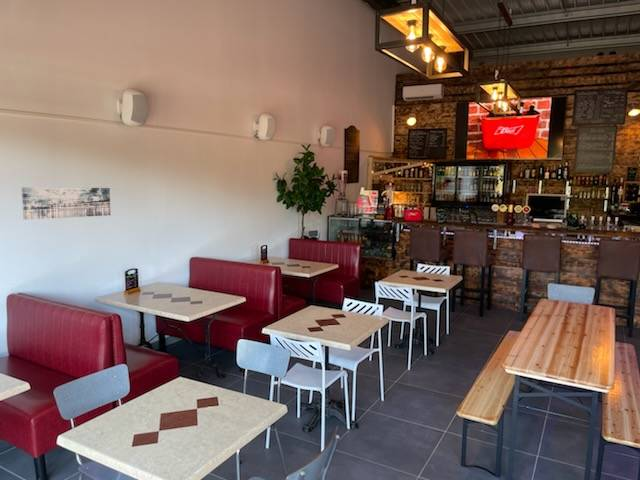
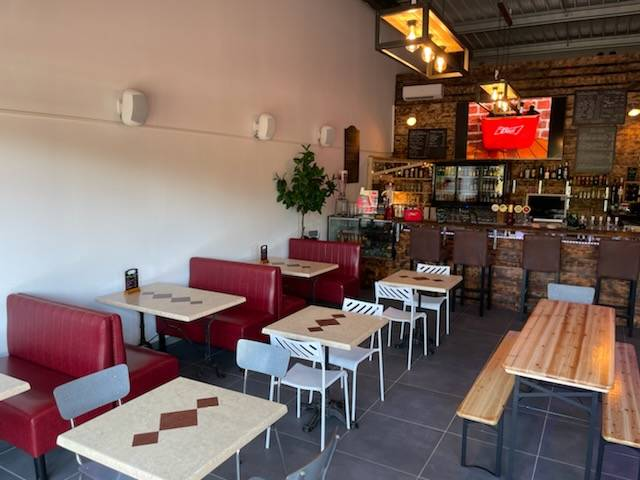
- wall art [21,186,111,220]
